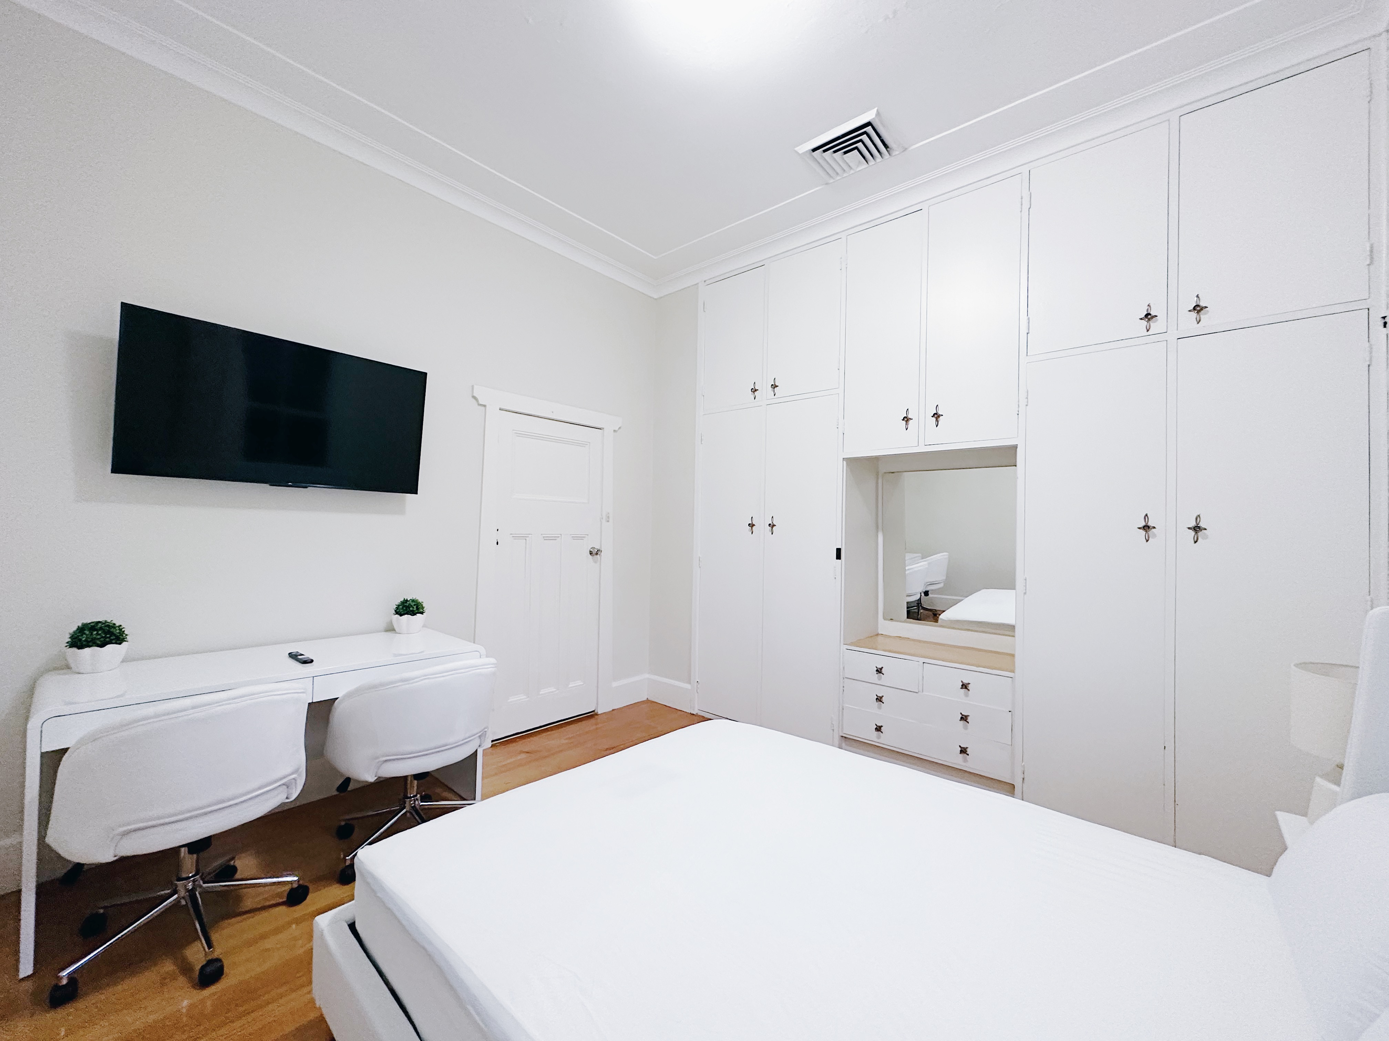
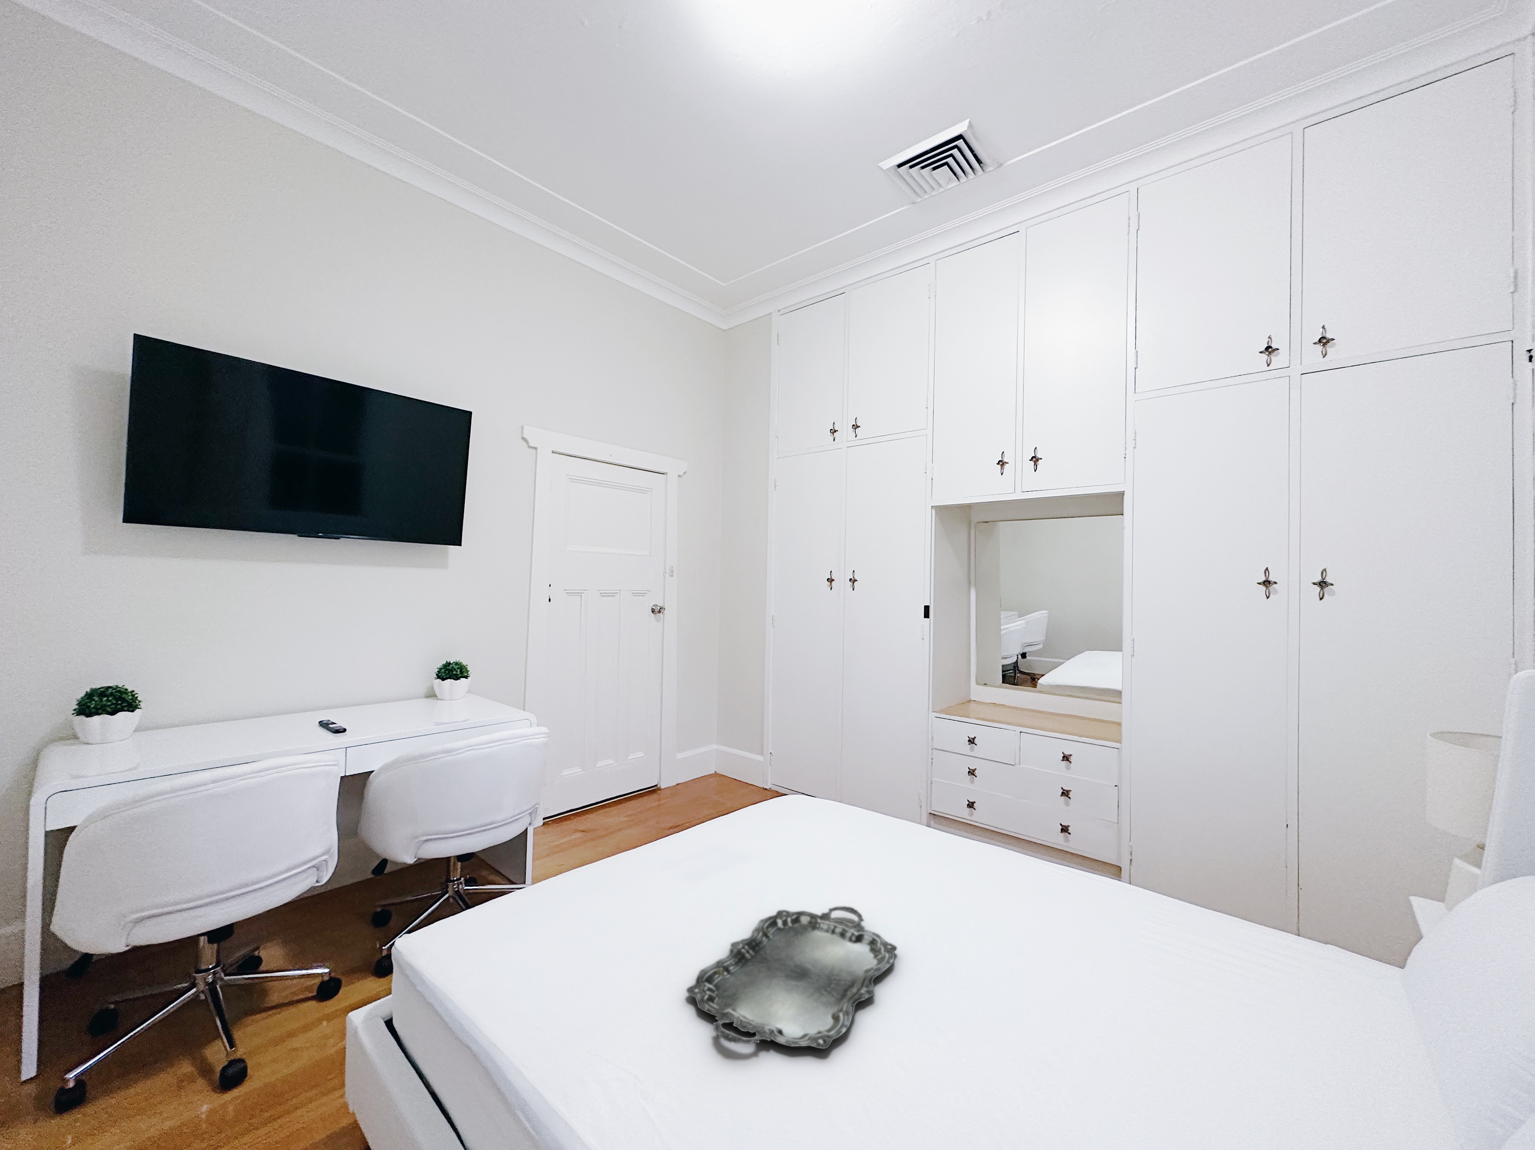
+ serving tray [687,906,897,1050]
